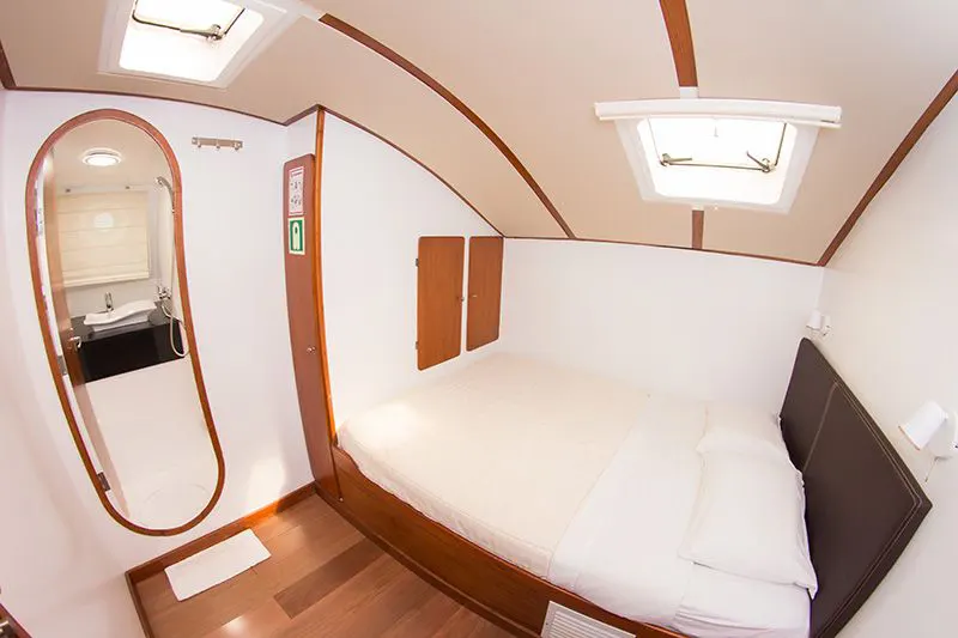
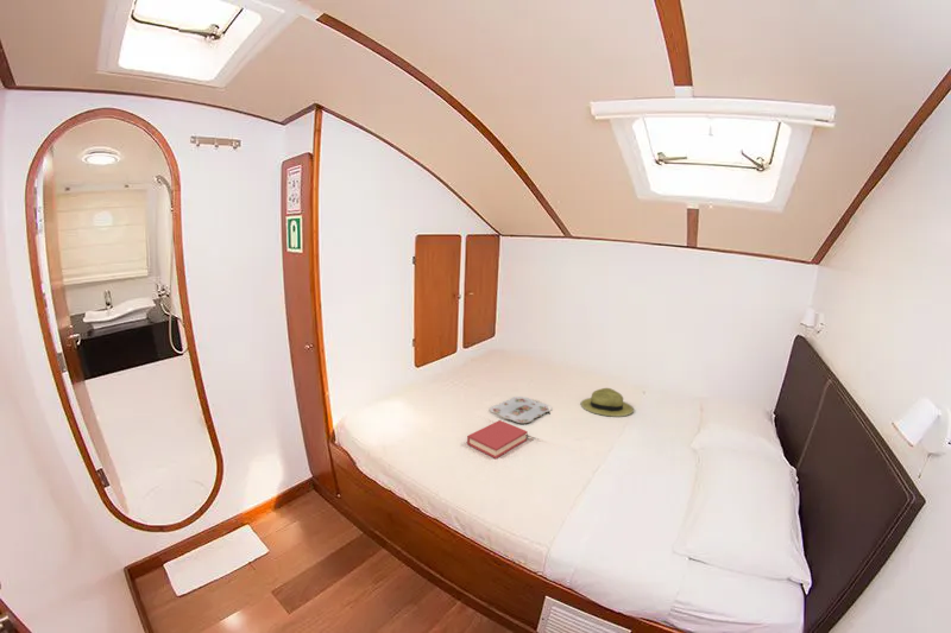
+ serving tray [489,395,554,424]
+ hardback book [466,419,528,460]
+ straw hat [580,387,635,418]
